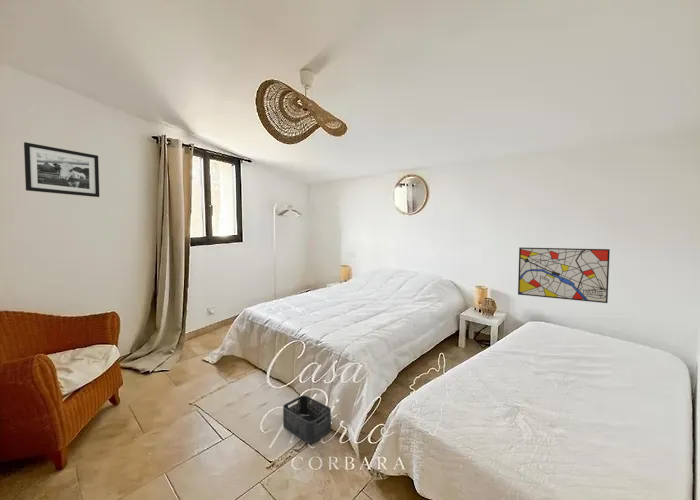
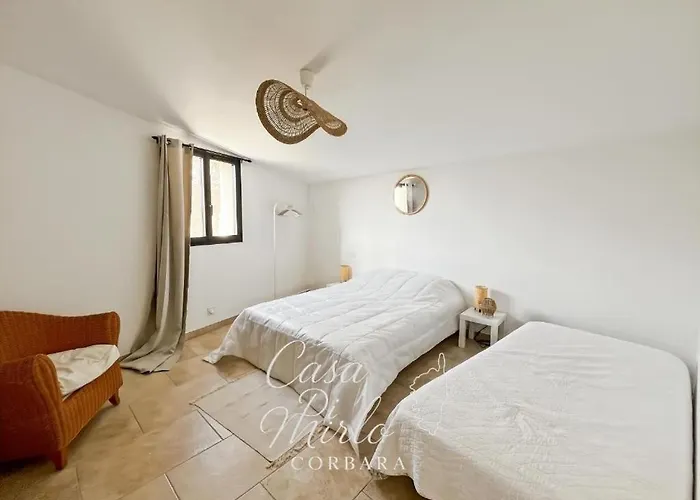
- wall art [517,246,611,304]
- picture frame [23,141,100,198]
- storage bin [282,394,332,444]
